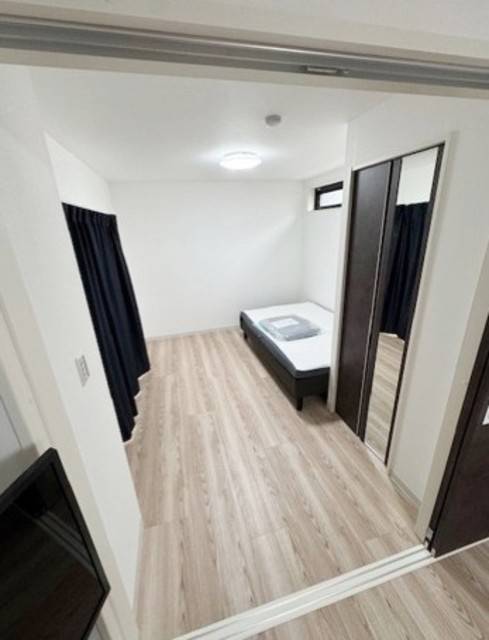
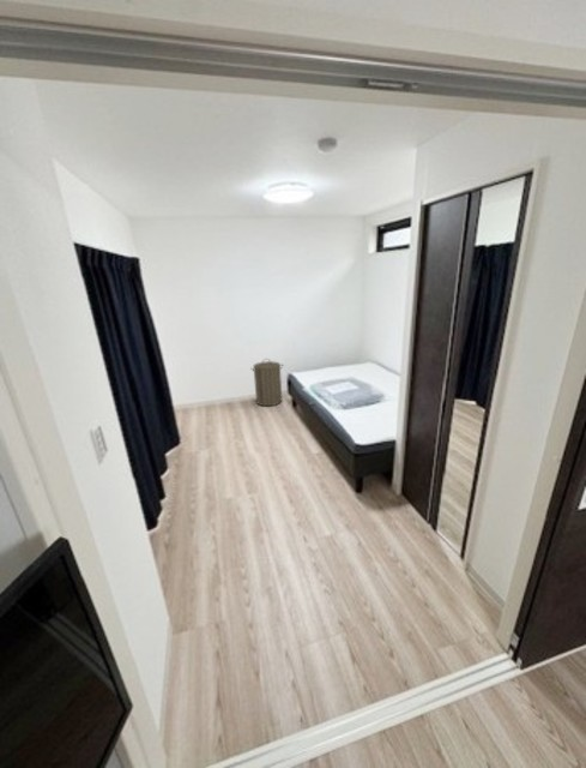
+ laundry hamper [249,358,284,407]
